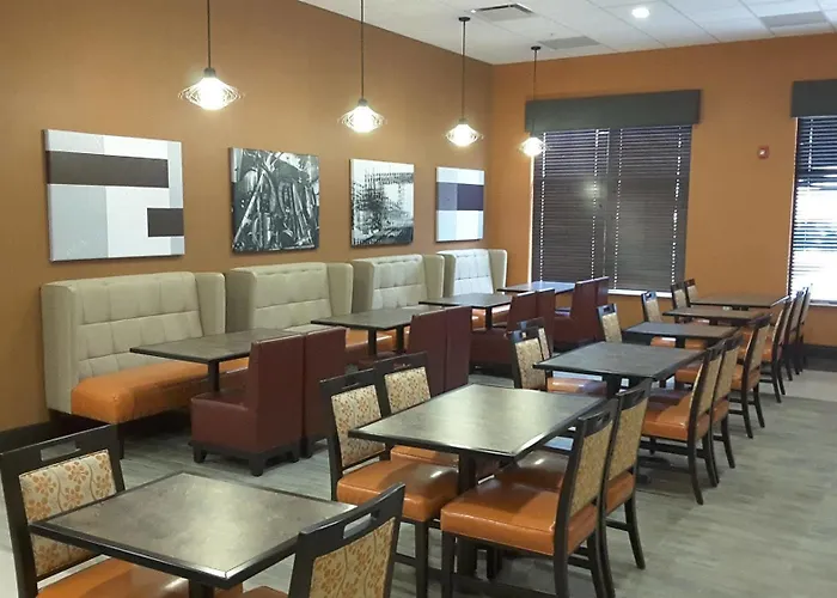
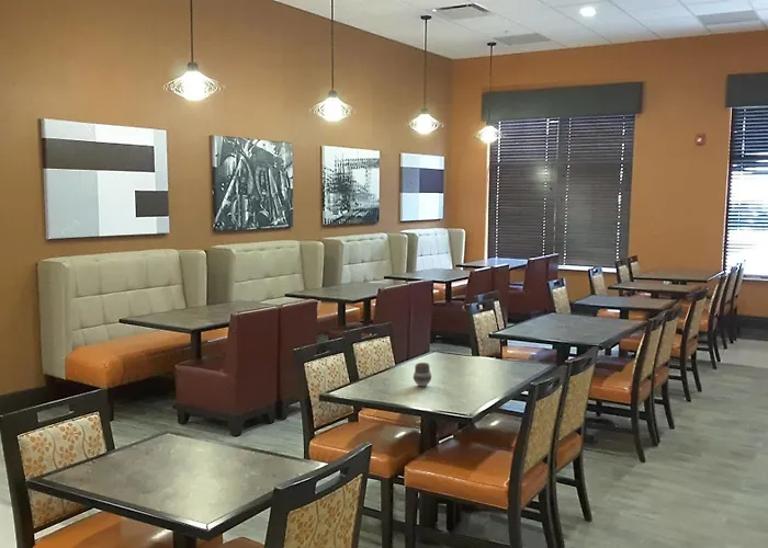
+ cup [413,362,432,387]
